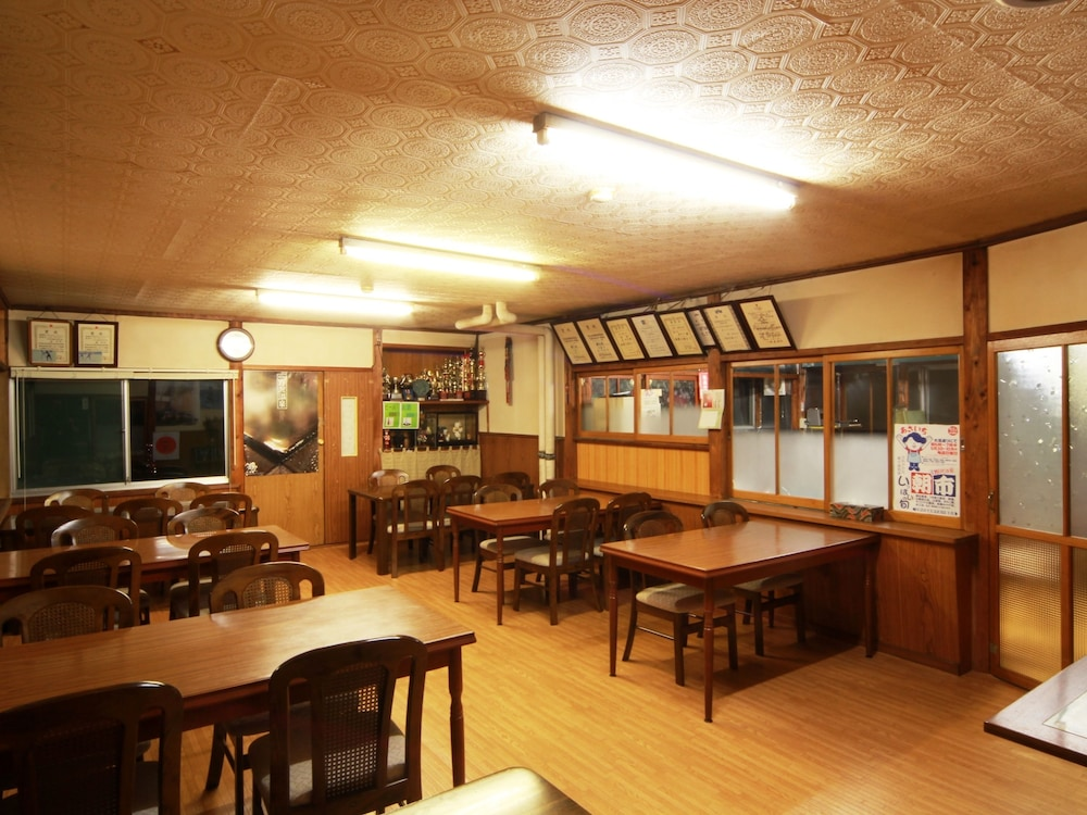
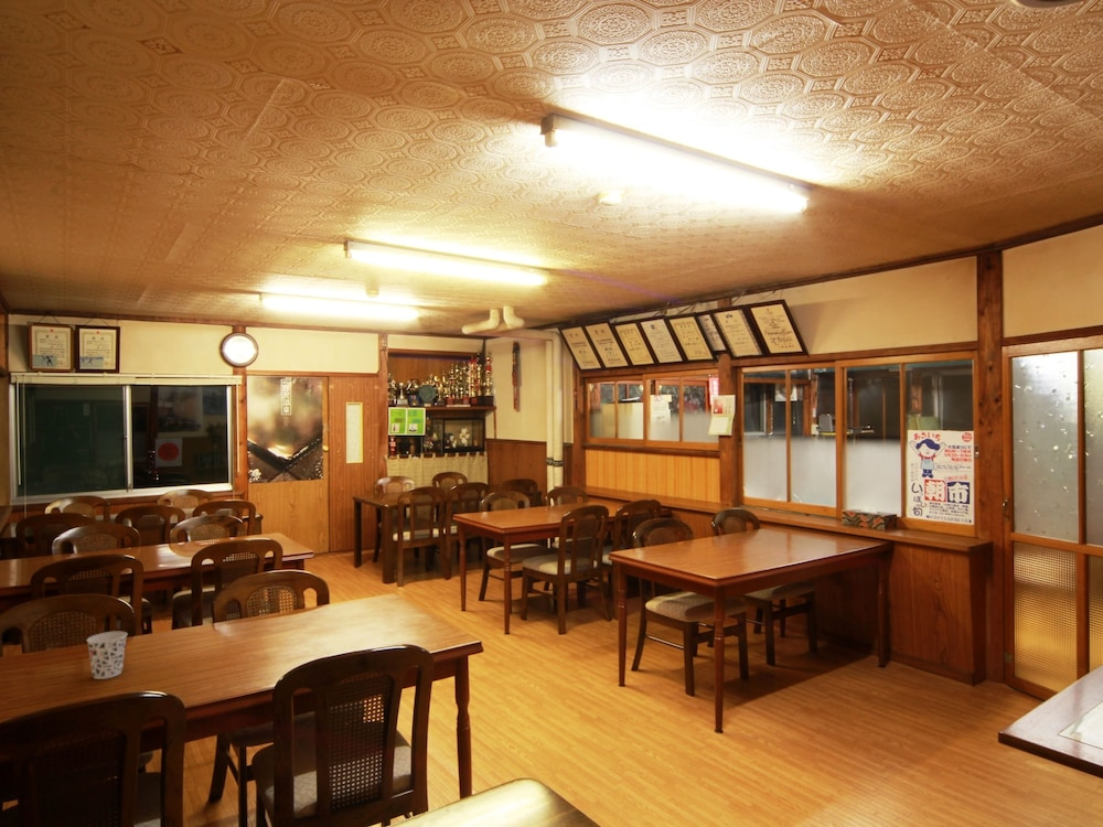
+ cup [86,631,128,680]
